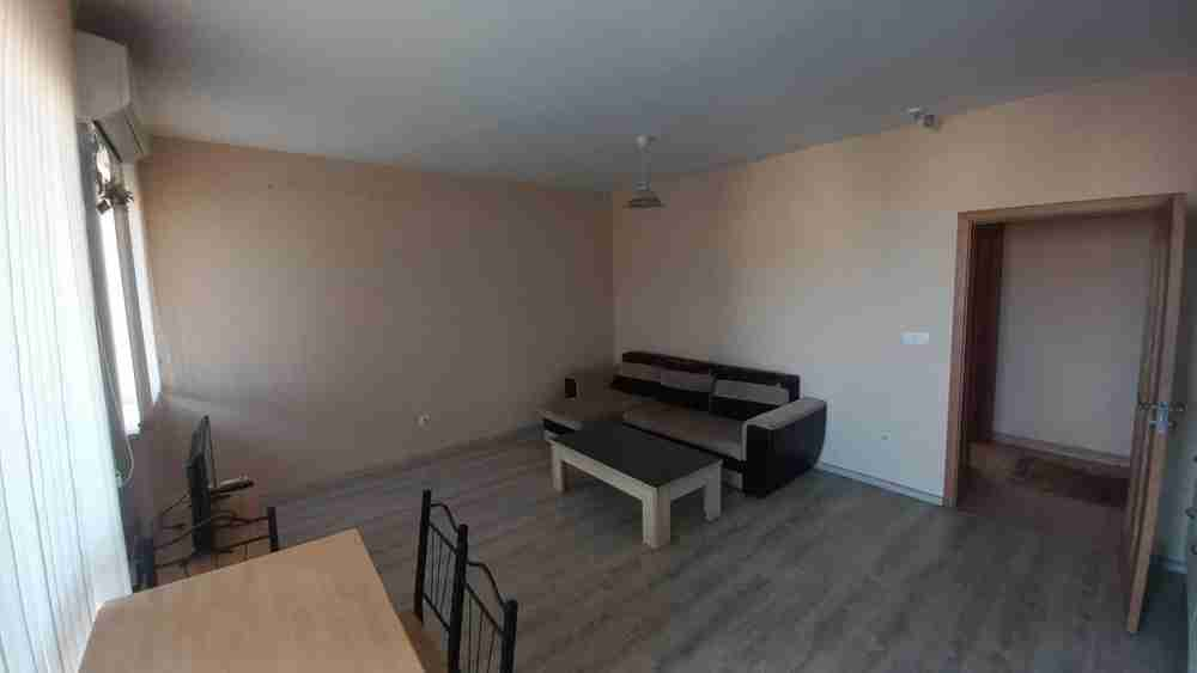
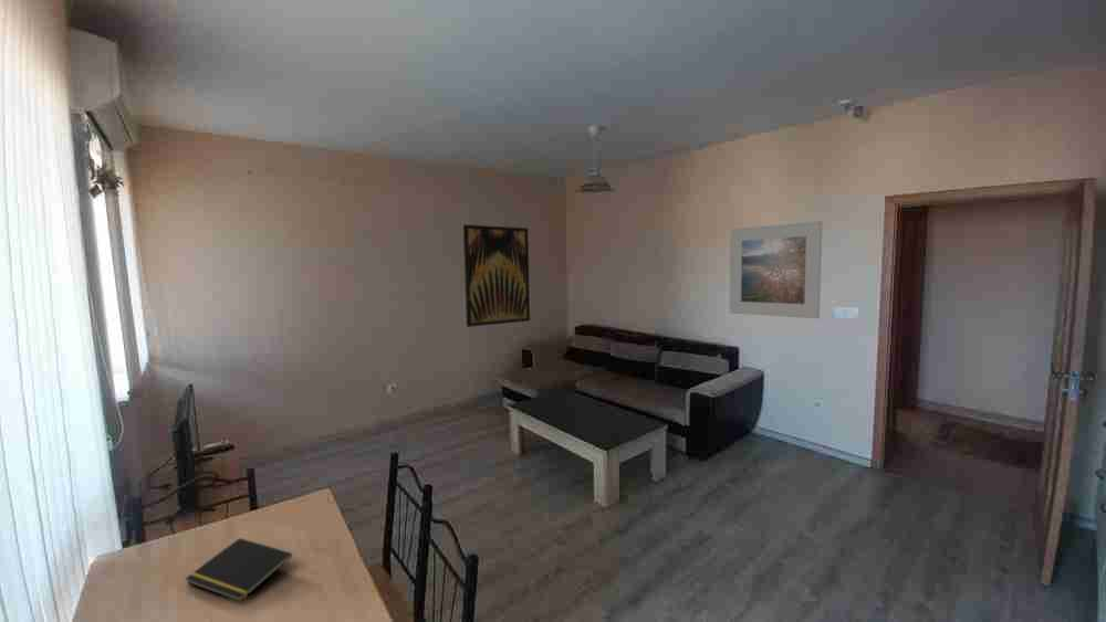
+ wall art [462,223,531,328]
+ notepad [184,537,293,602]
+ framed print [728,220,823,319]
